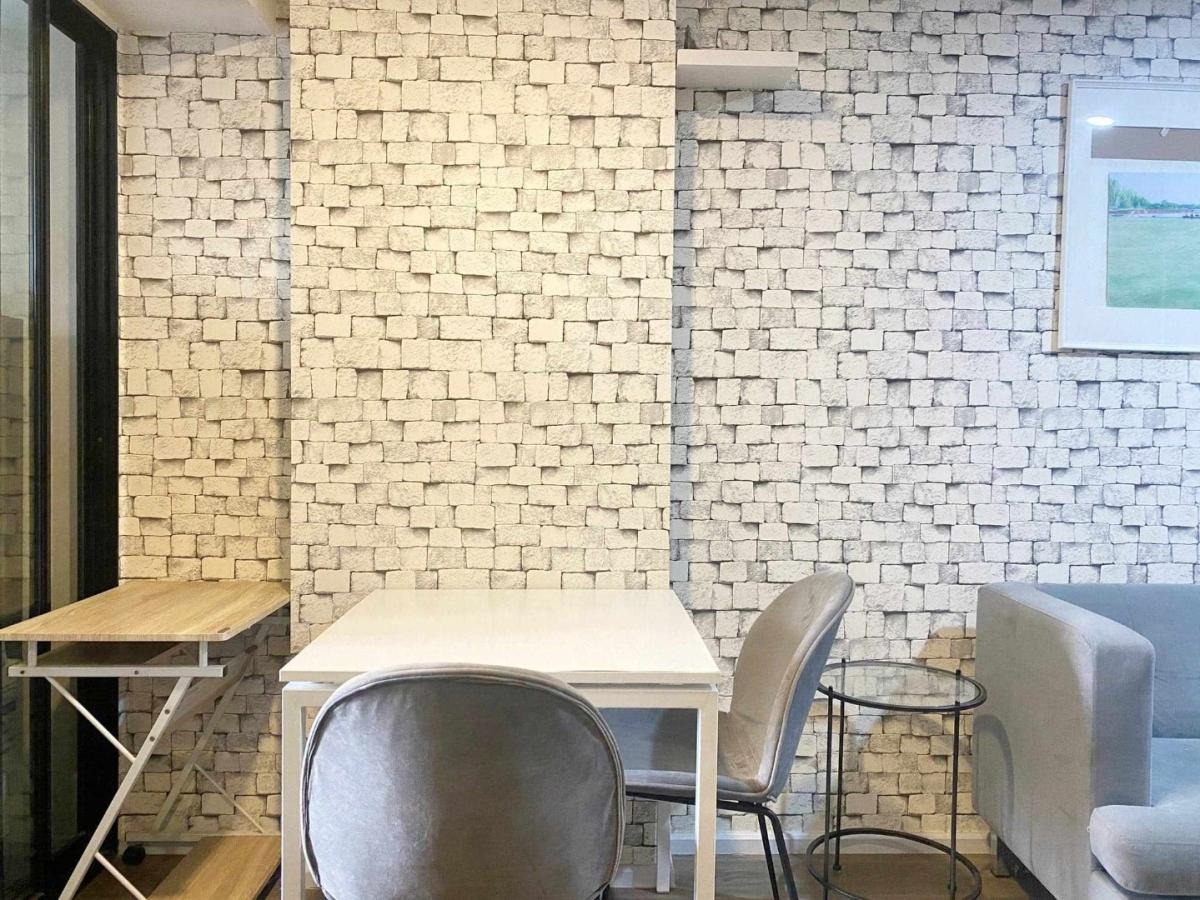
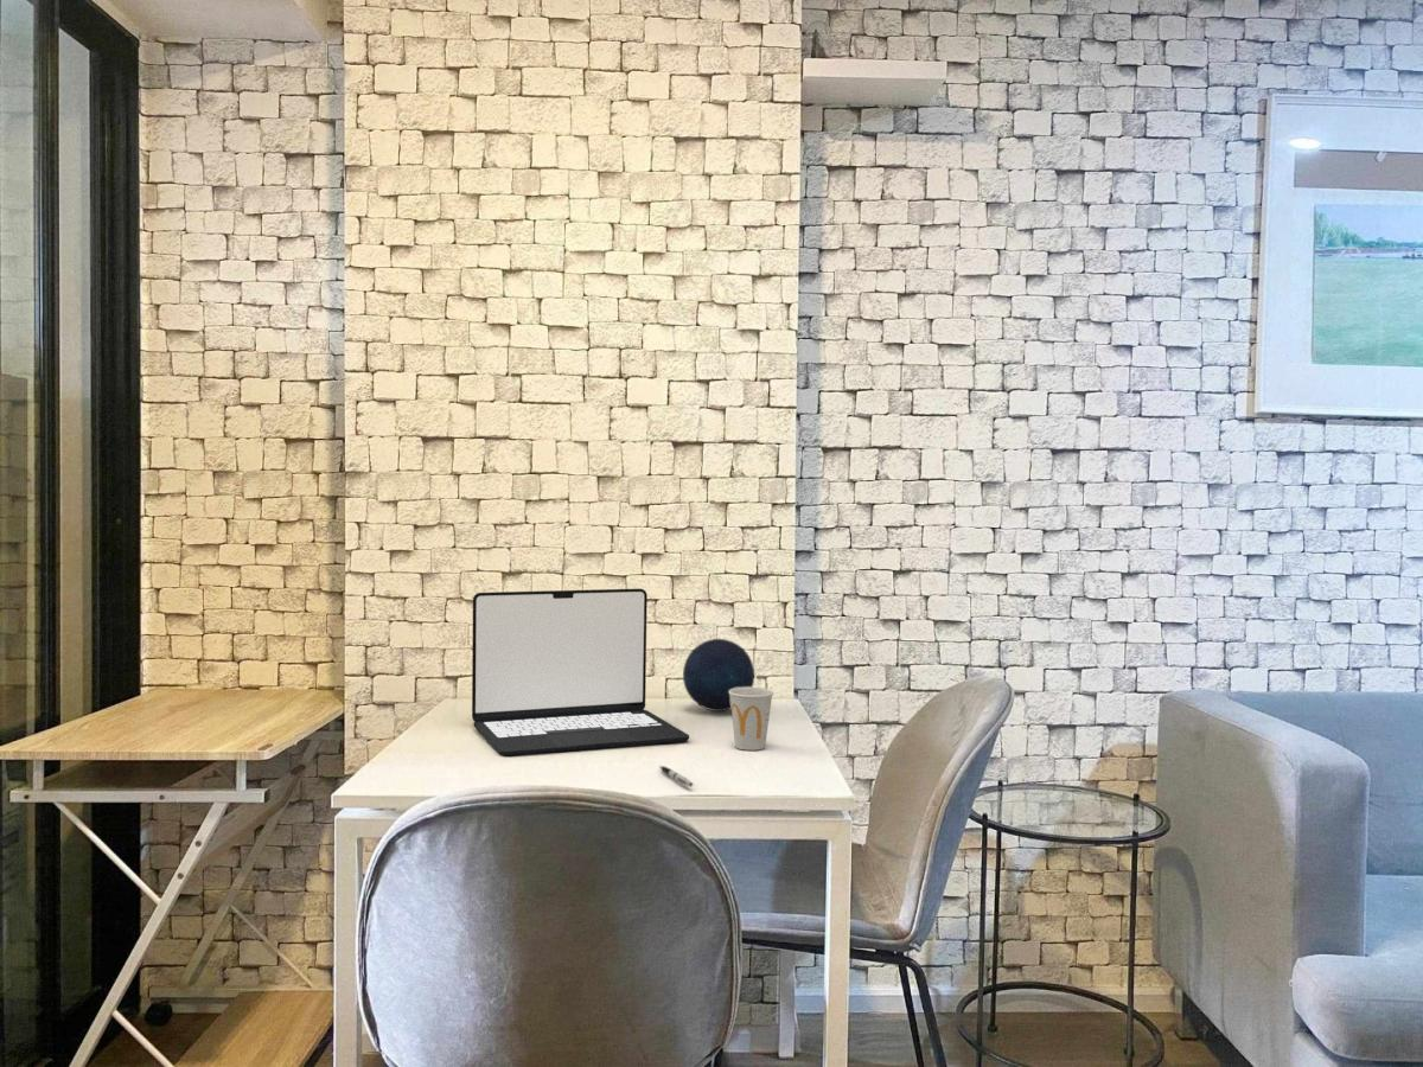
+ laptop [471,588,690,756]
+ pen [658,765,694,788]
+ decorative orb [682,638,755,713]
+ cup [729,686,774,752]
